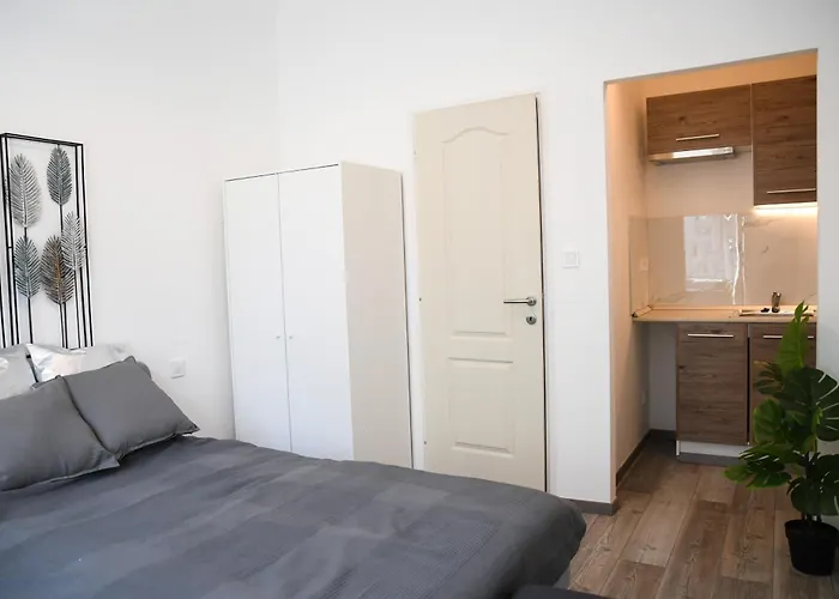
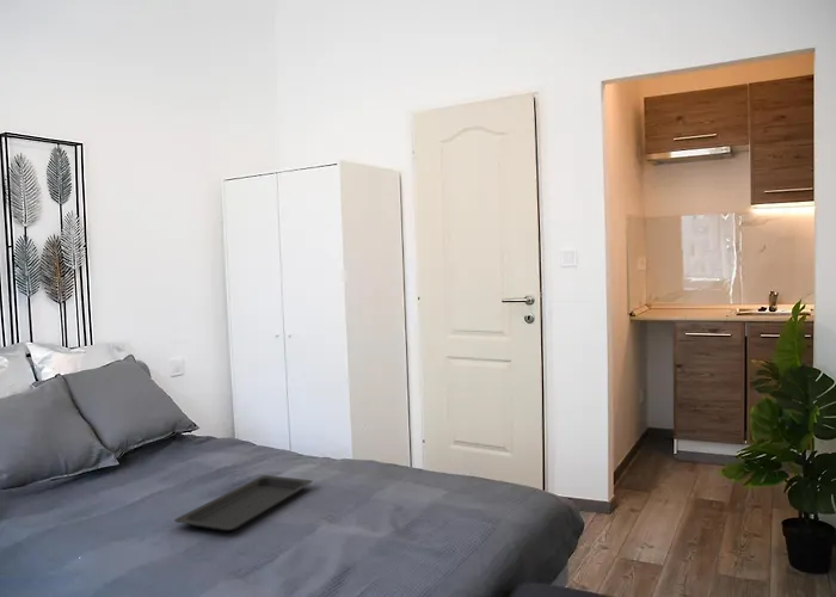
+ serving tray [173,474,314,533]
